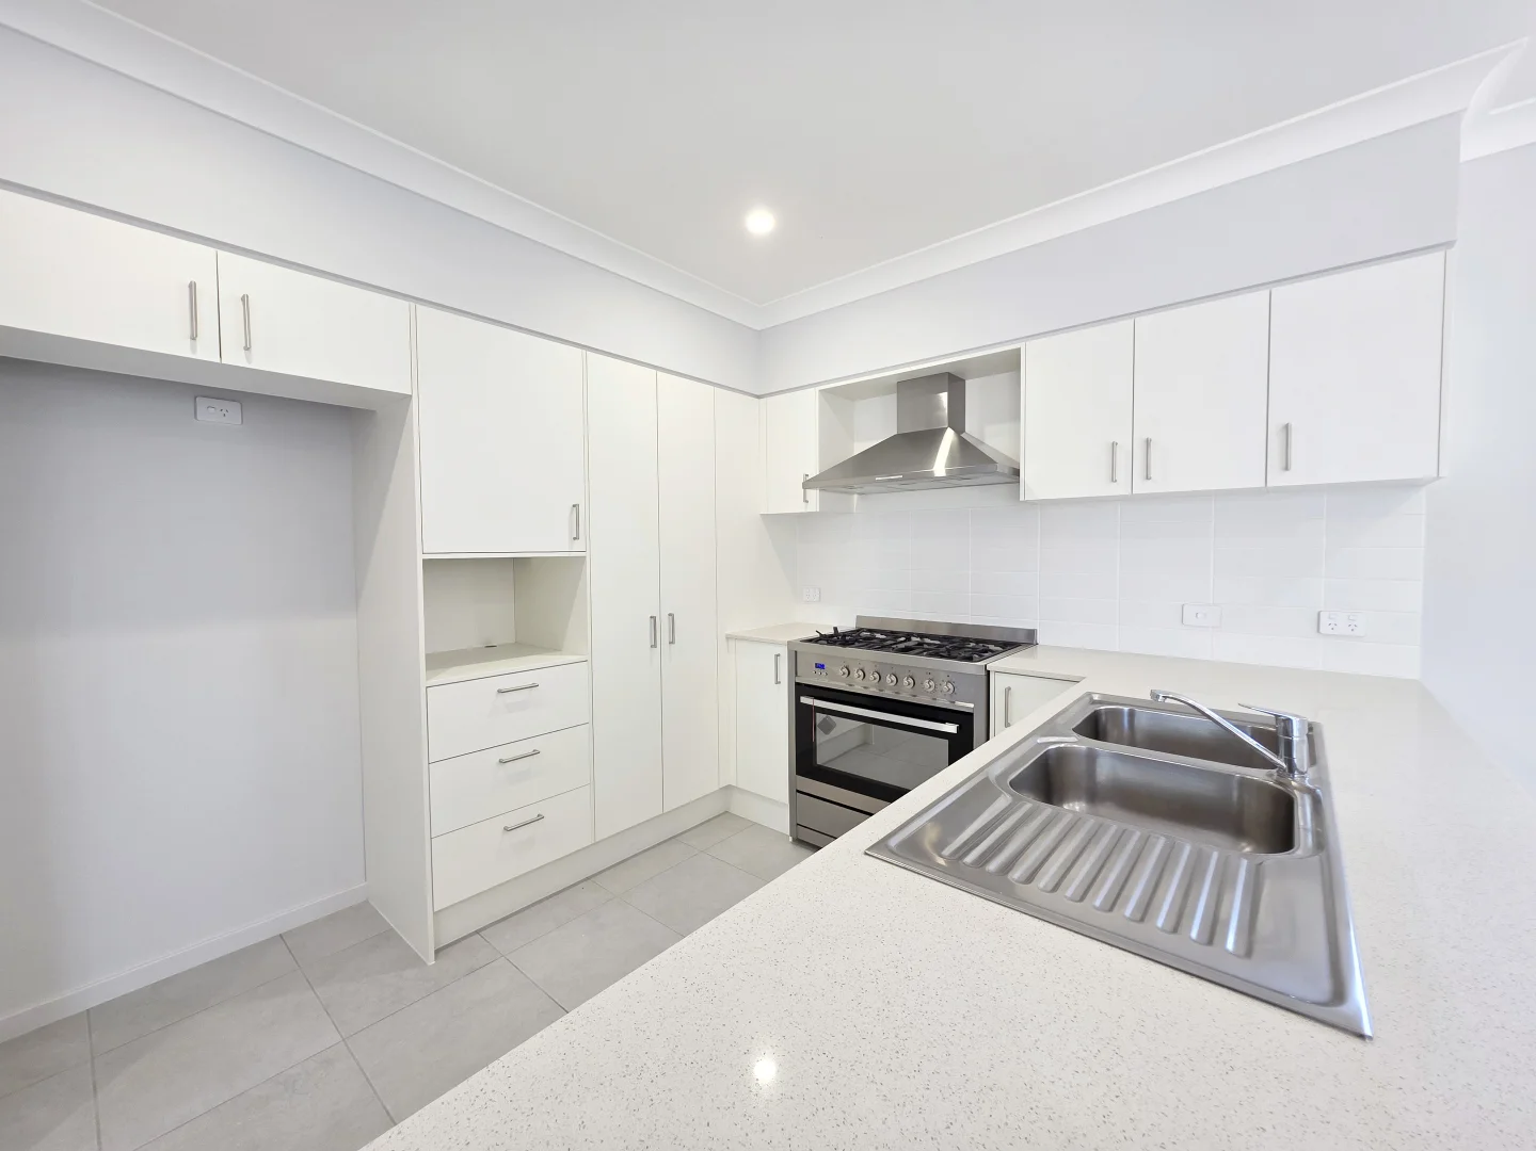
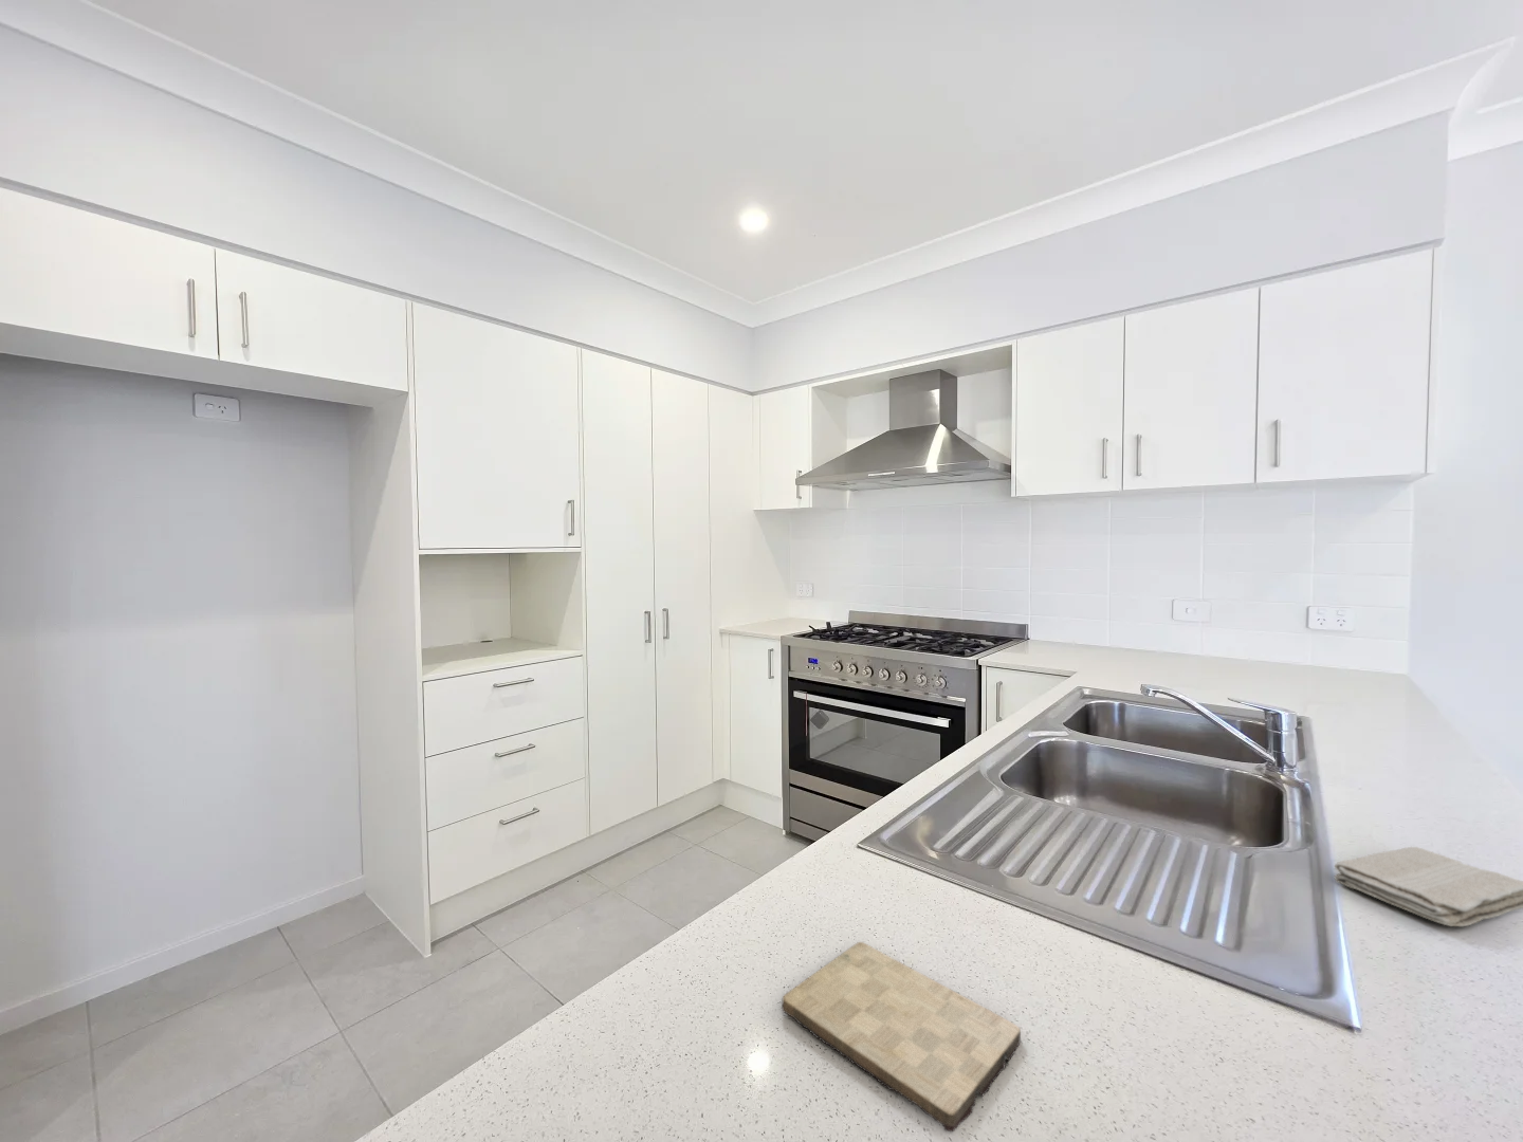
+ washcloth [1332,846,1523,927]
+ cutting board [781,942,1022,1132]
